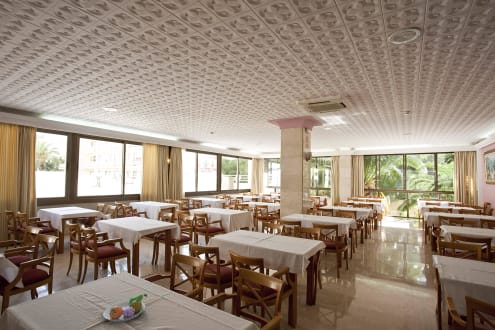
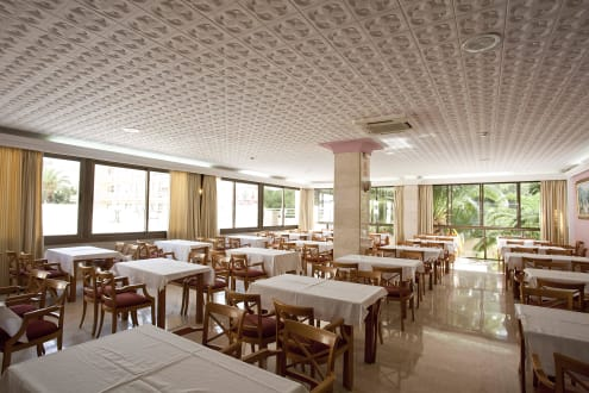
- fruit bowl [102,293,148,323]
